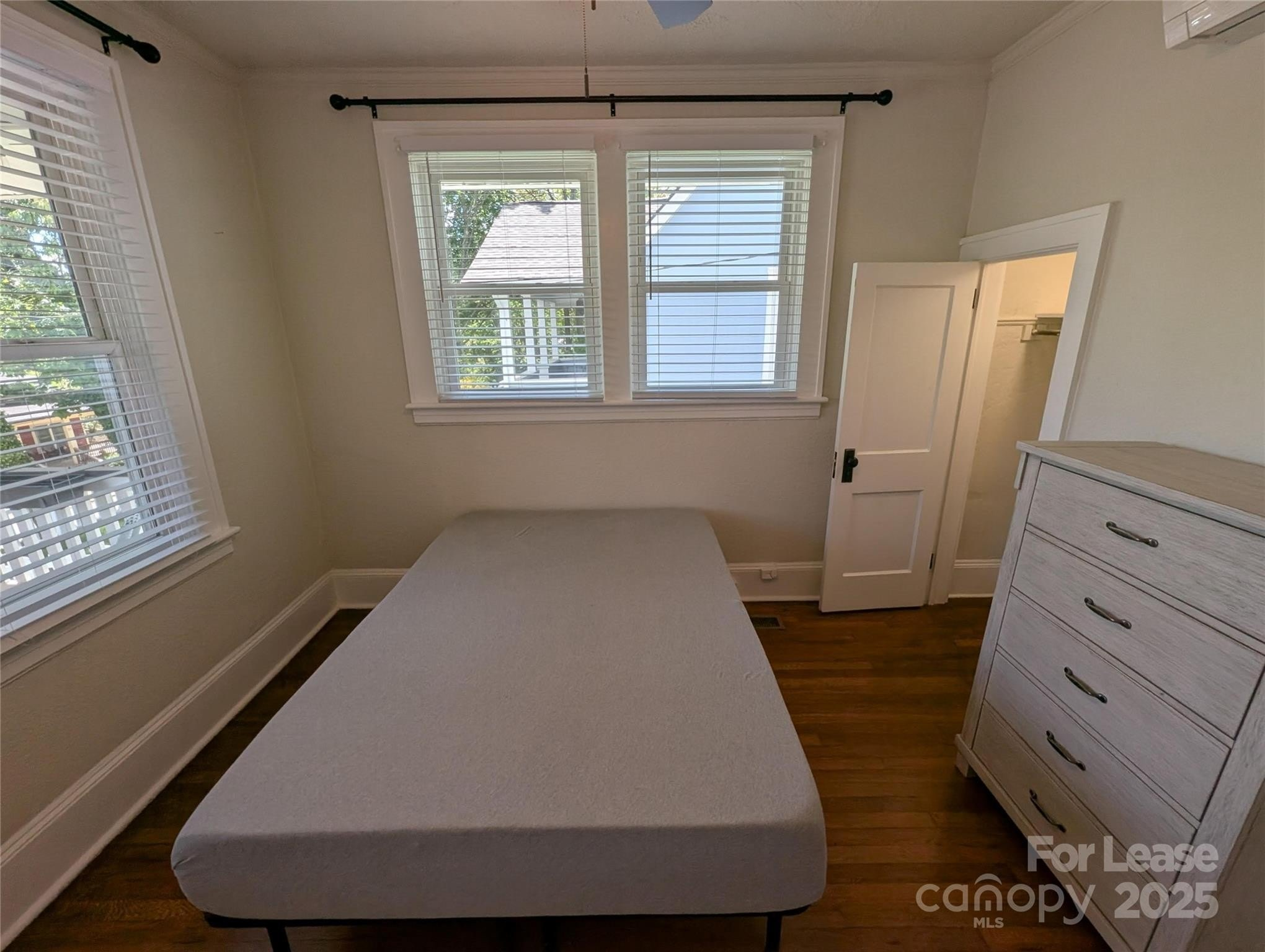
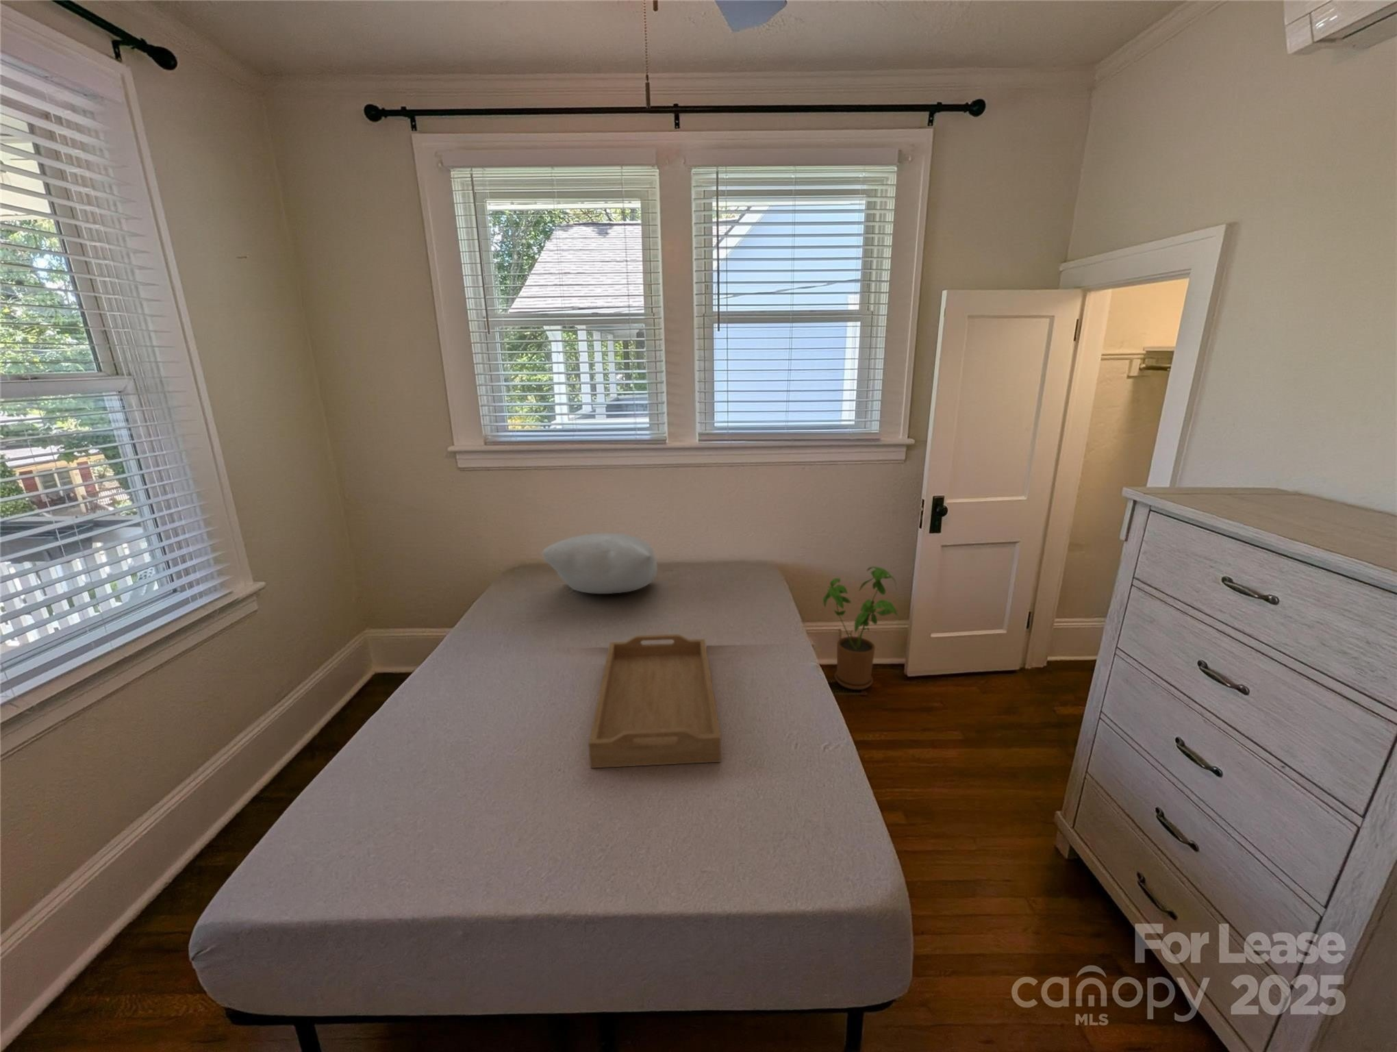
+ serving tray [589,633,722,769]
+ pillow [541,533,658,595]
+ house plant [823,566,899,691]
